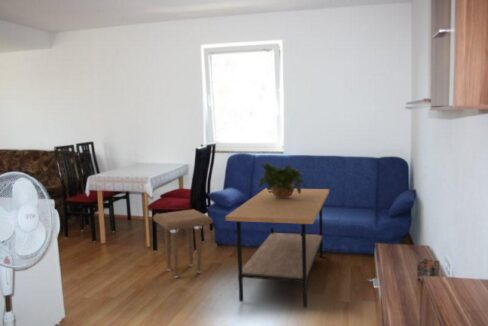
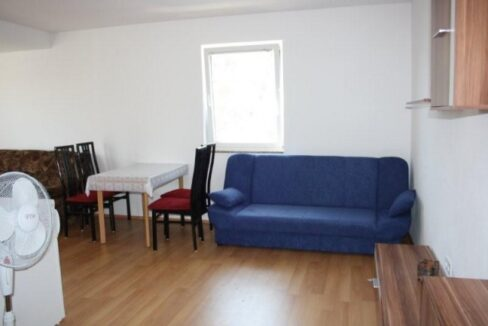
- potted plant [256,162,308,200]
- coffee table [224,187,330,309]
- side table [152,208,214,279]
